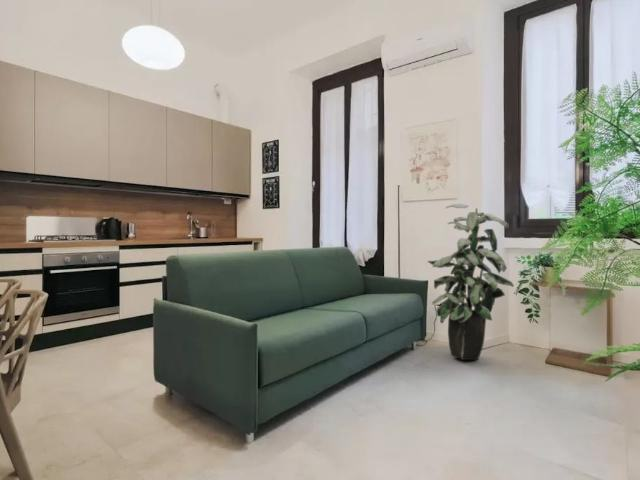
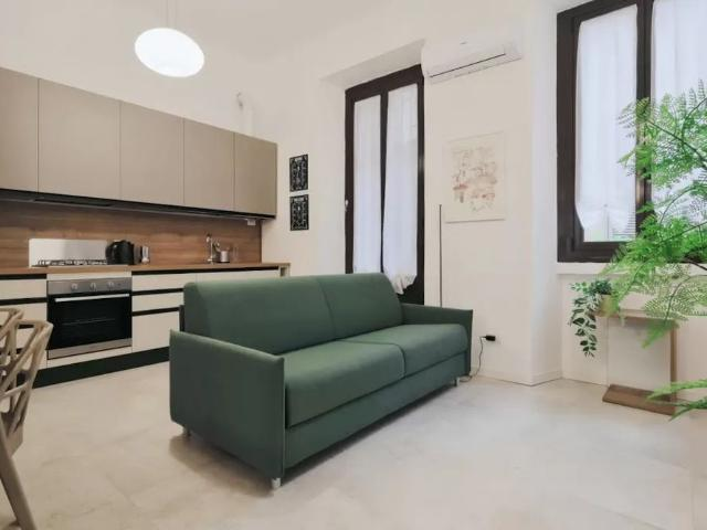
- indoor plant [427,203,515,361]
